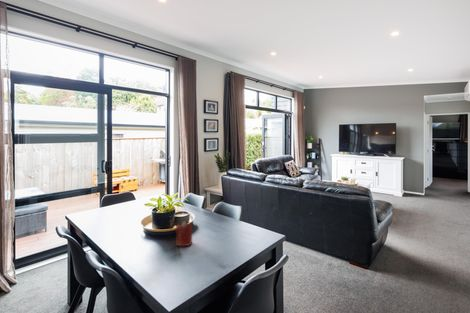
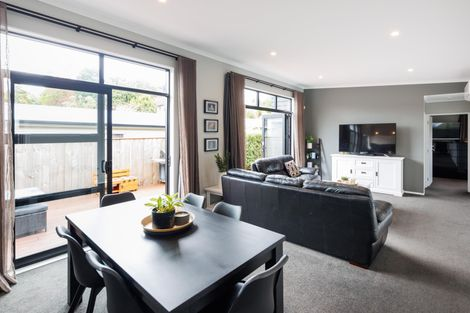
- candle [175,220,193,247]
